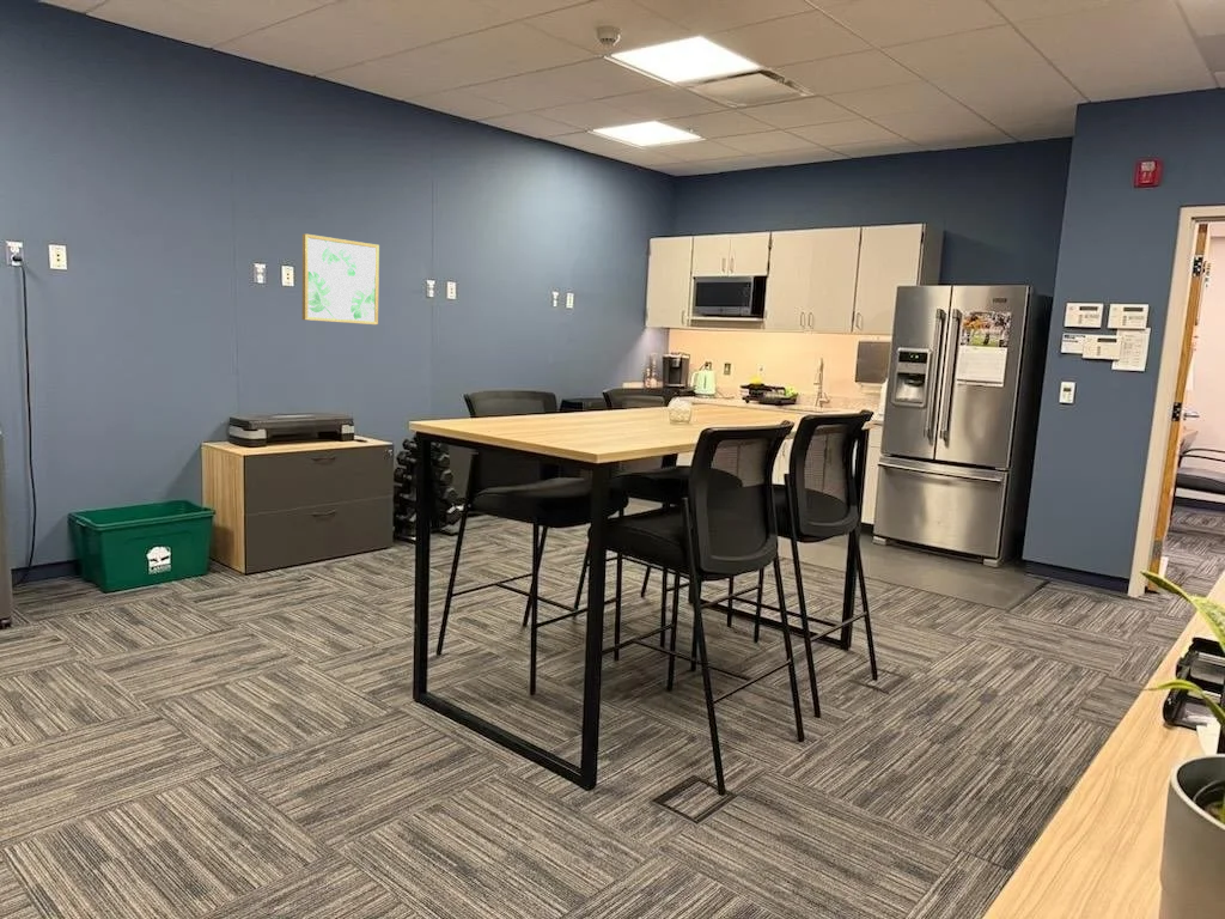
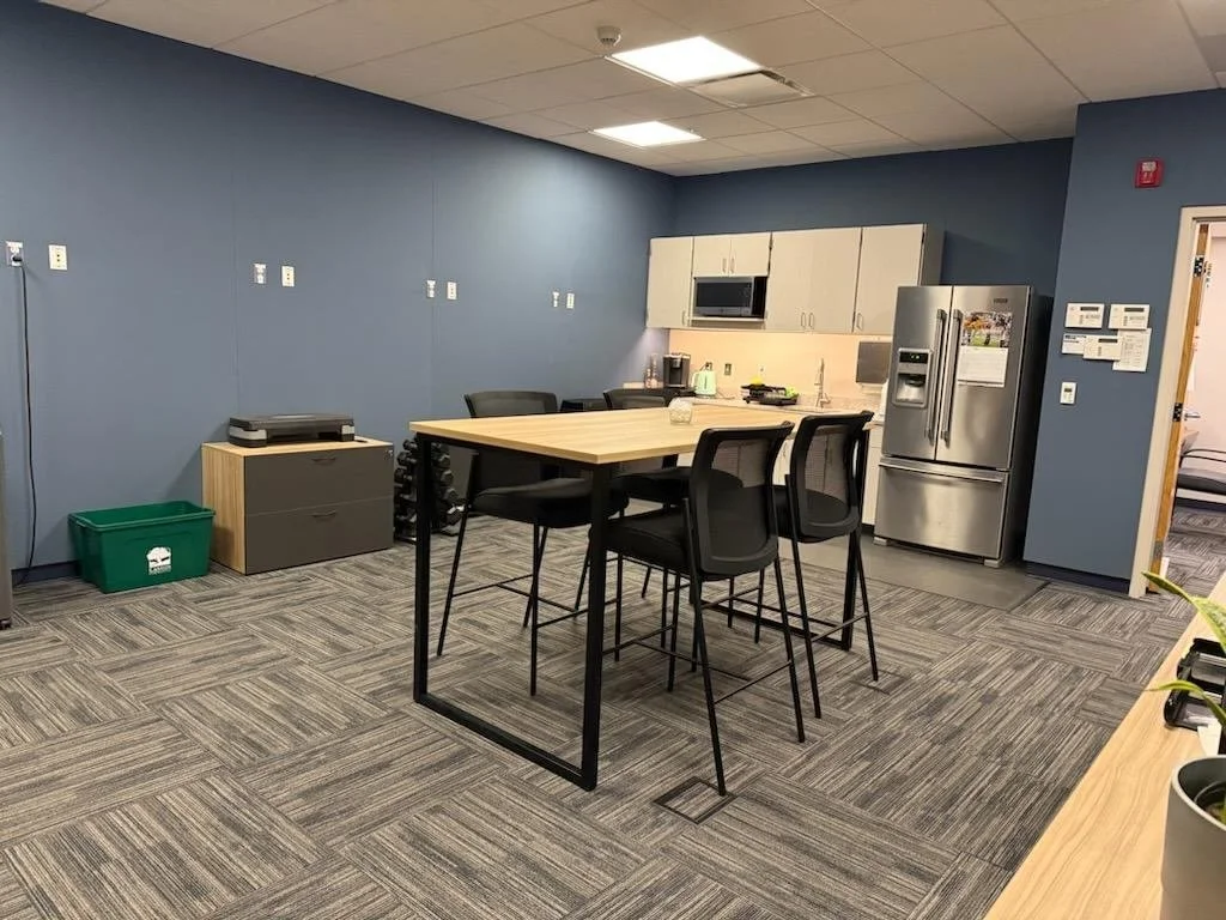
- wall art [301,233,380,325]
